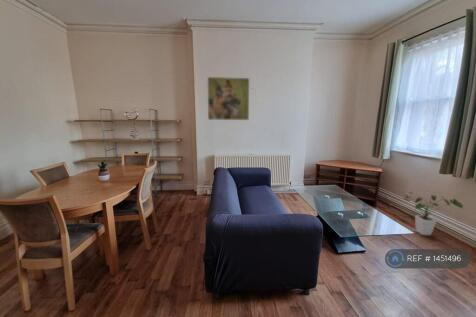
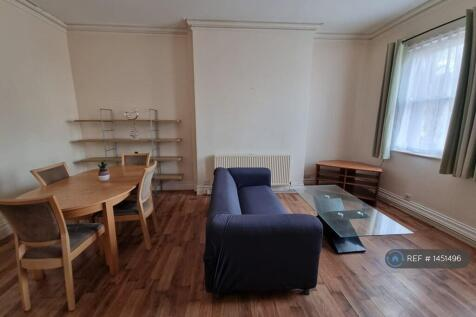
- house plant [403,191,464,236]
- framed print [207,76,250,121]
